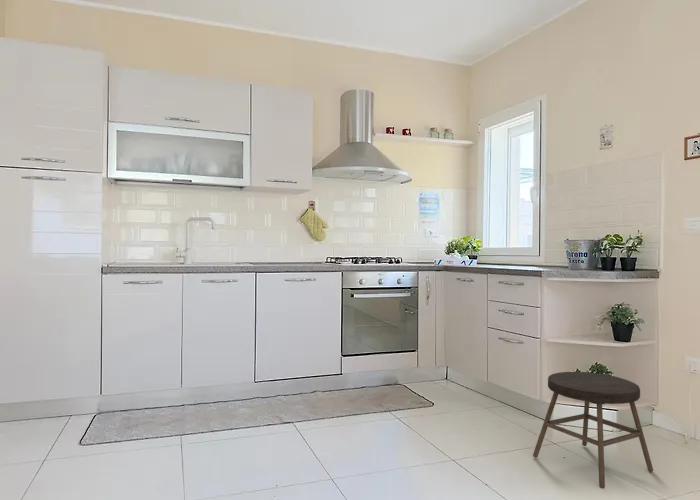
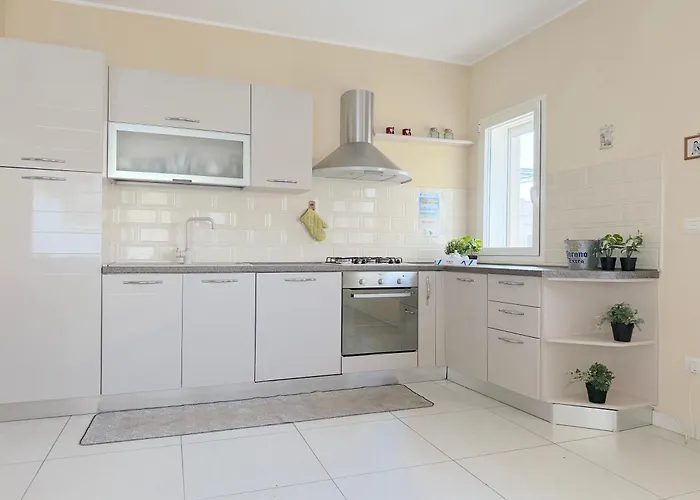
- stool [532,371,654,489]
